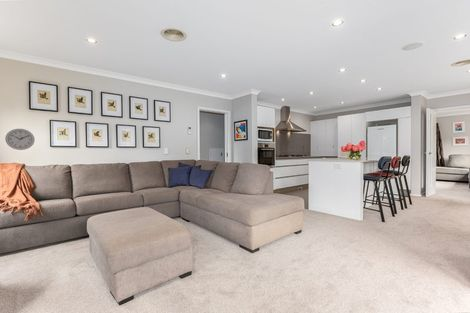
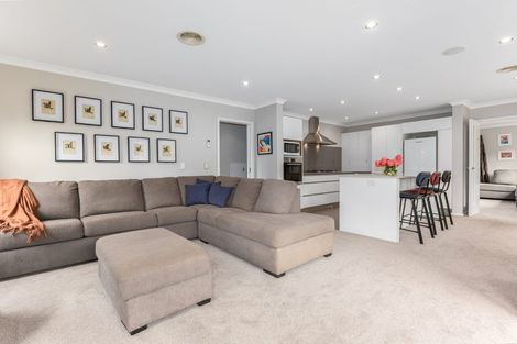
- wall clock [4,128,36,151]
